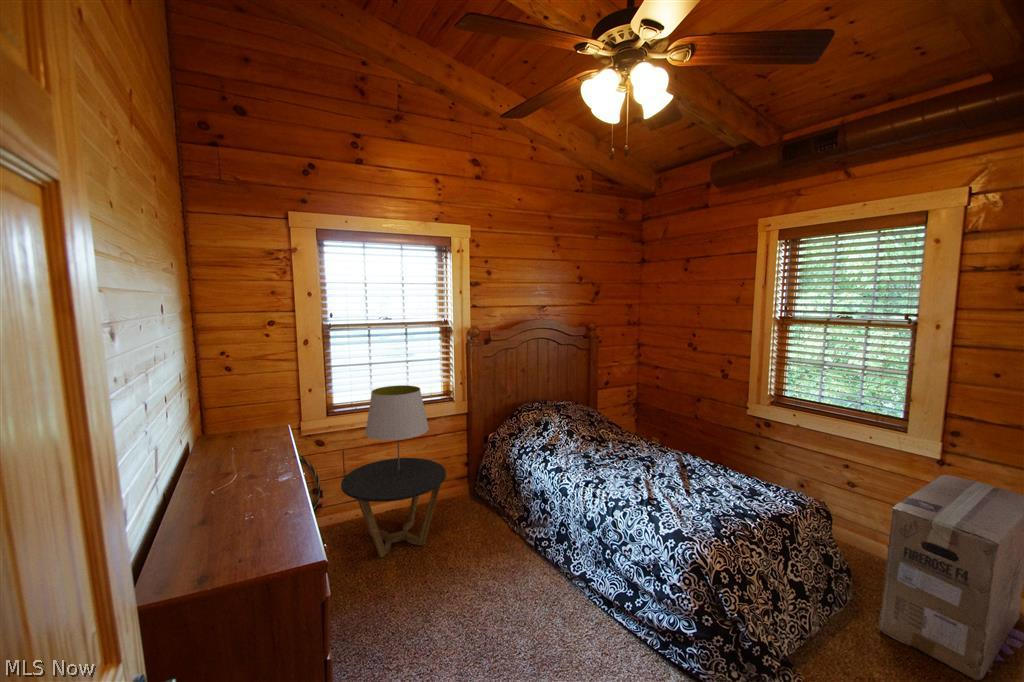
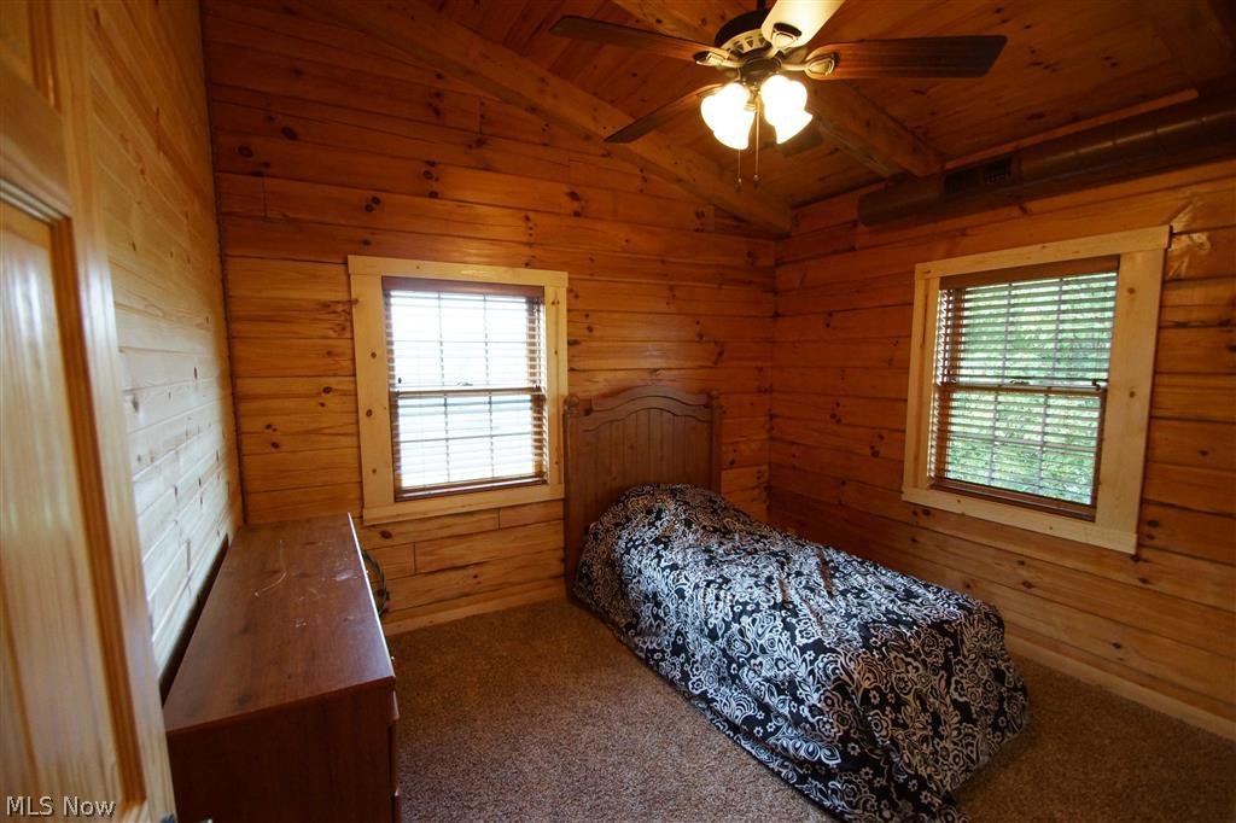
- table lamp [364,384,430,470]
- cardboard box [878,474,1024,681]
- side table [340,457,447,559]
